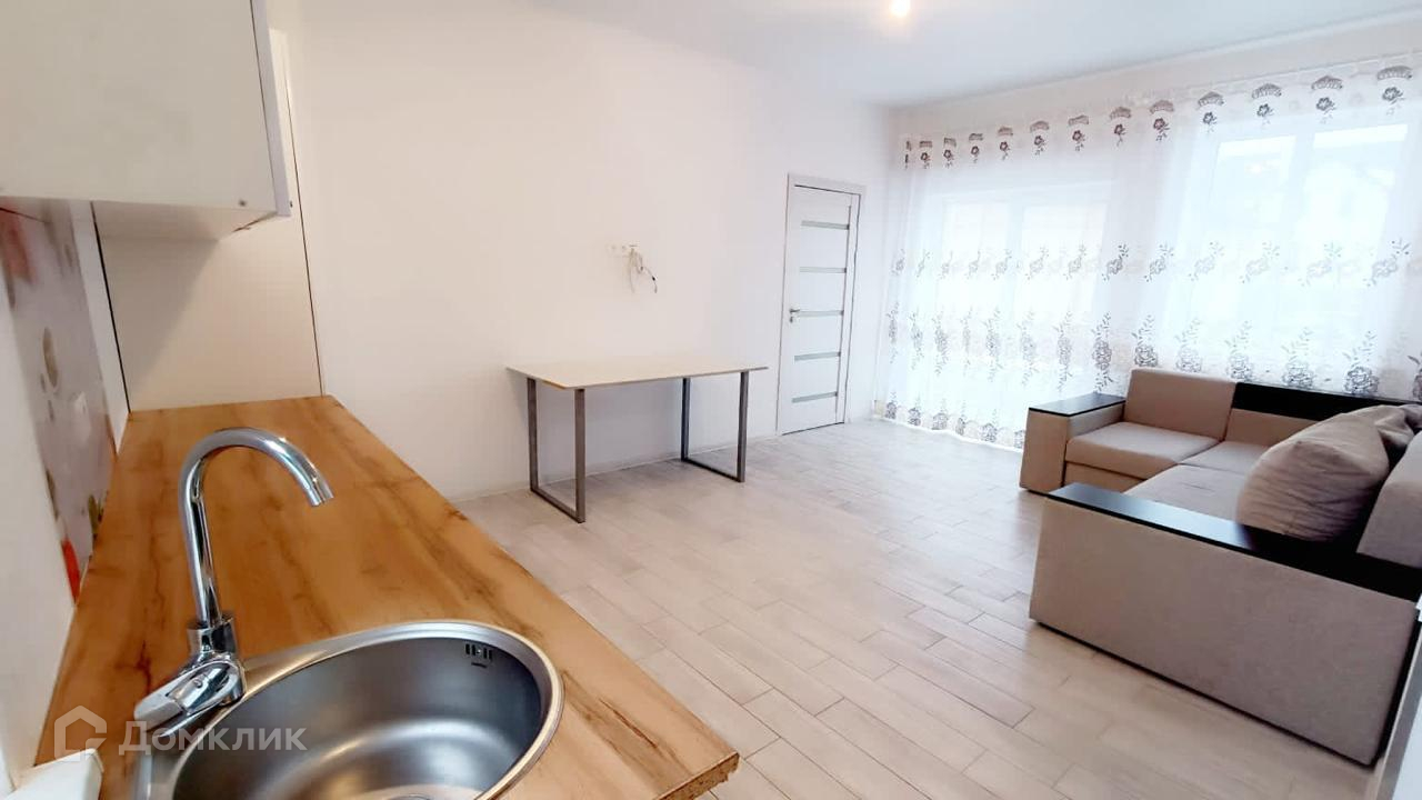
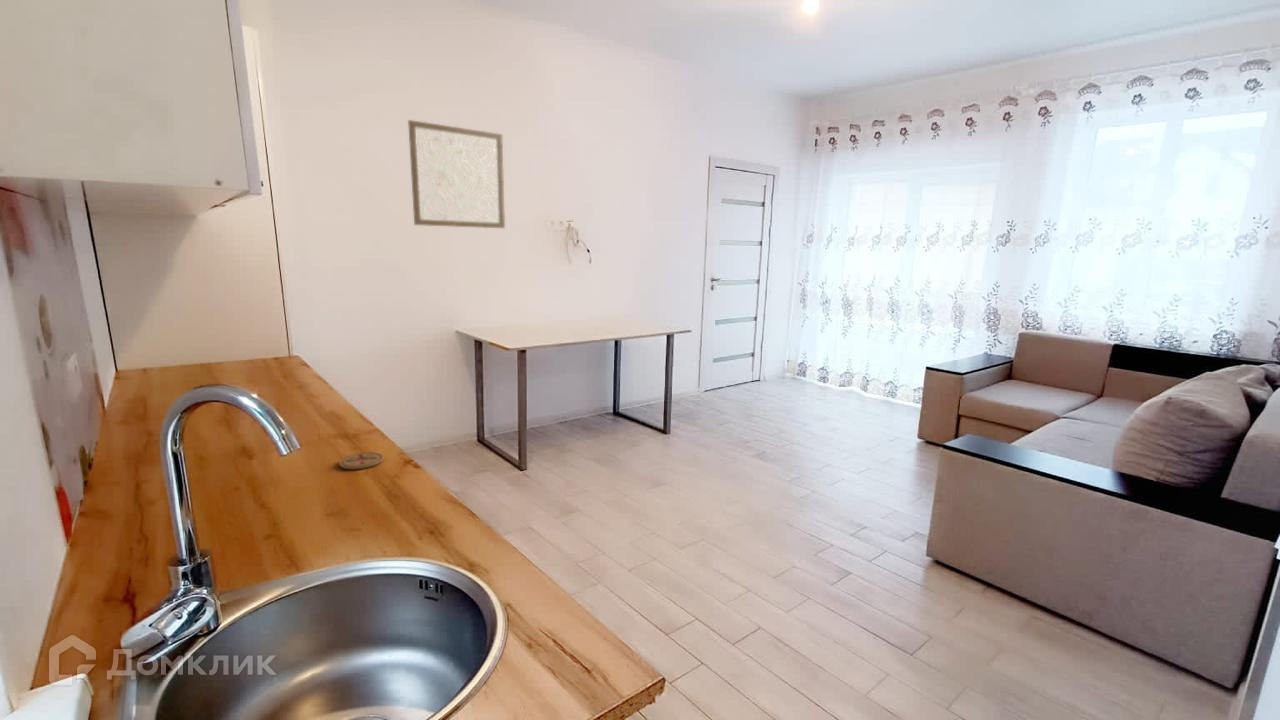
+ wall art [407,119,506,229]
+ coaster [338,451,384,470]
